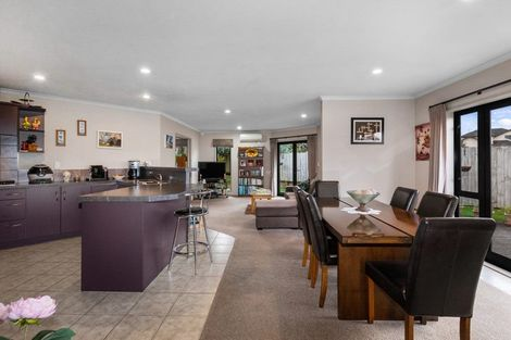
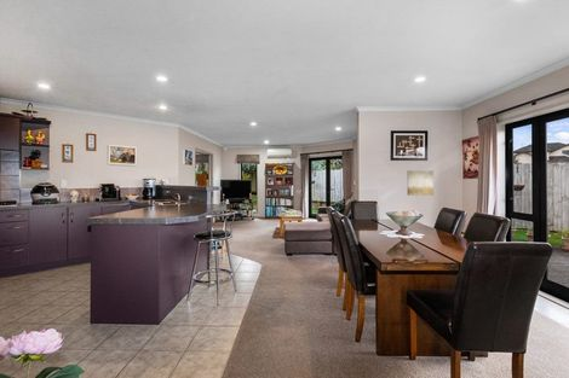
+ wall art [406,169,435,197]
